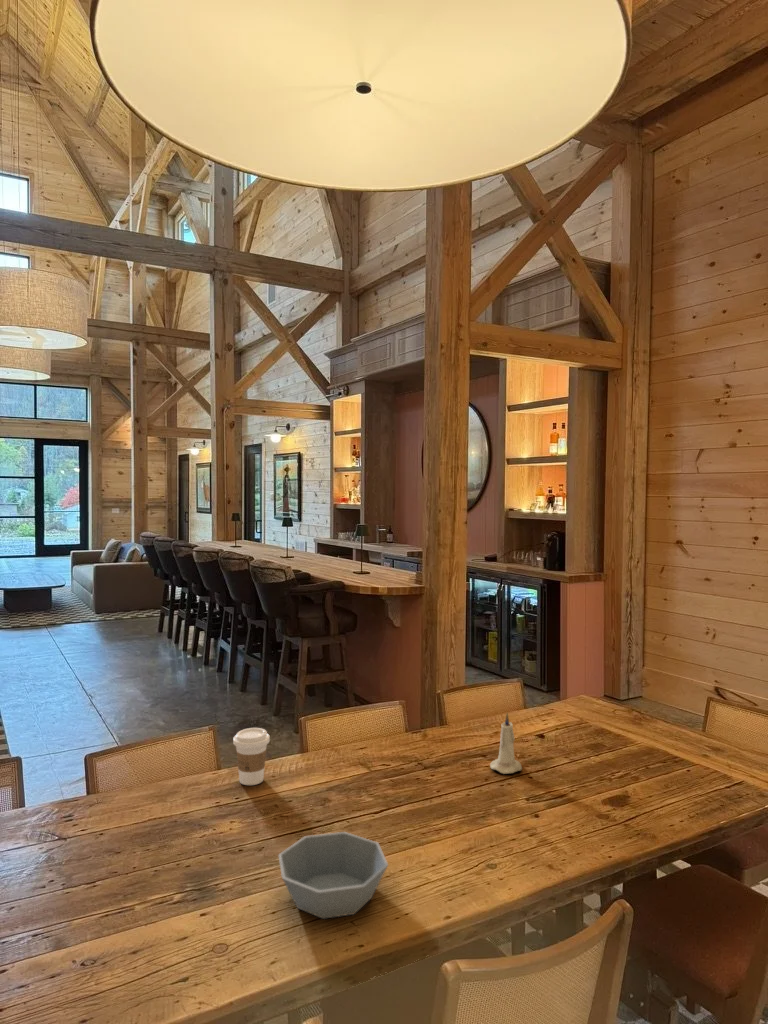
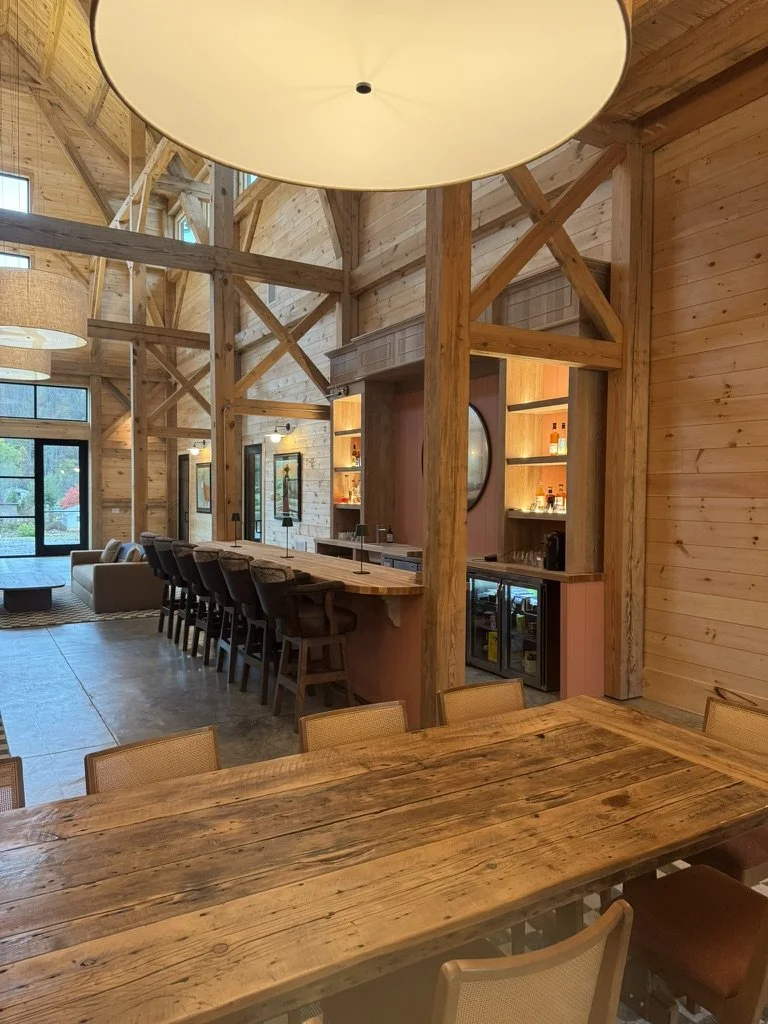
- coffee cup [232,727,271,786]
- bowl [277,831,389,920]
- candle [489,712,523,775]
